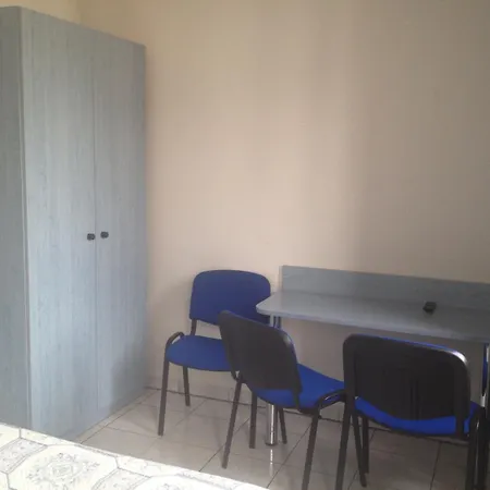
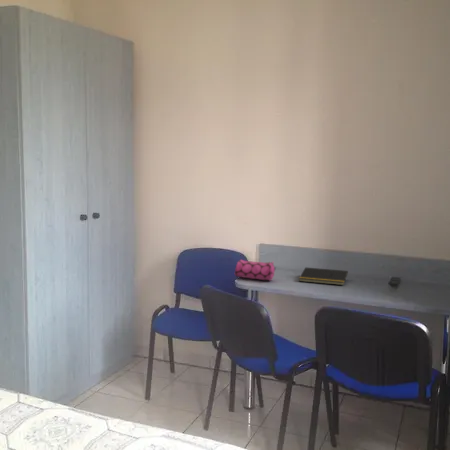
+ pencil case [234,259,277,282]
+ notepad [298,266,349,286]
